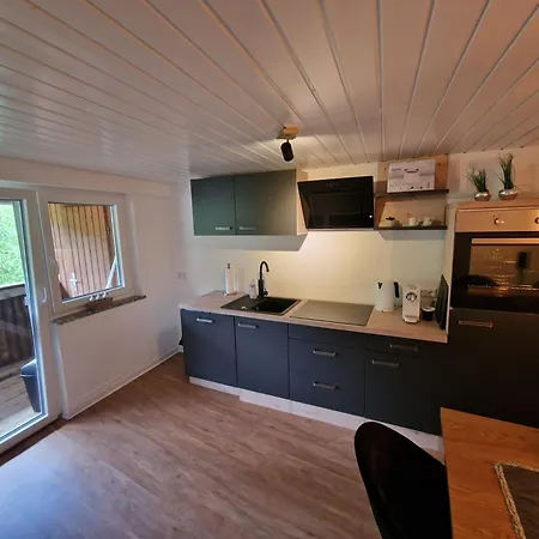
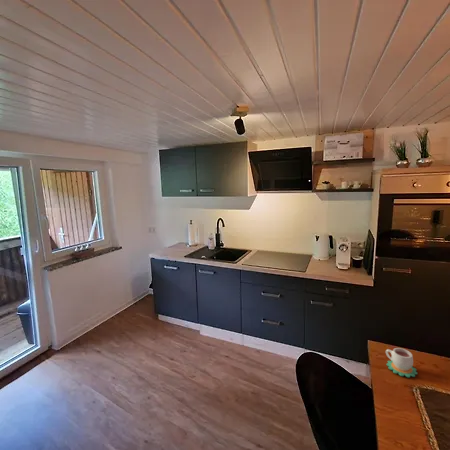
+ mug [385,347,418,379]
